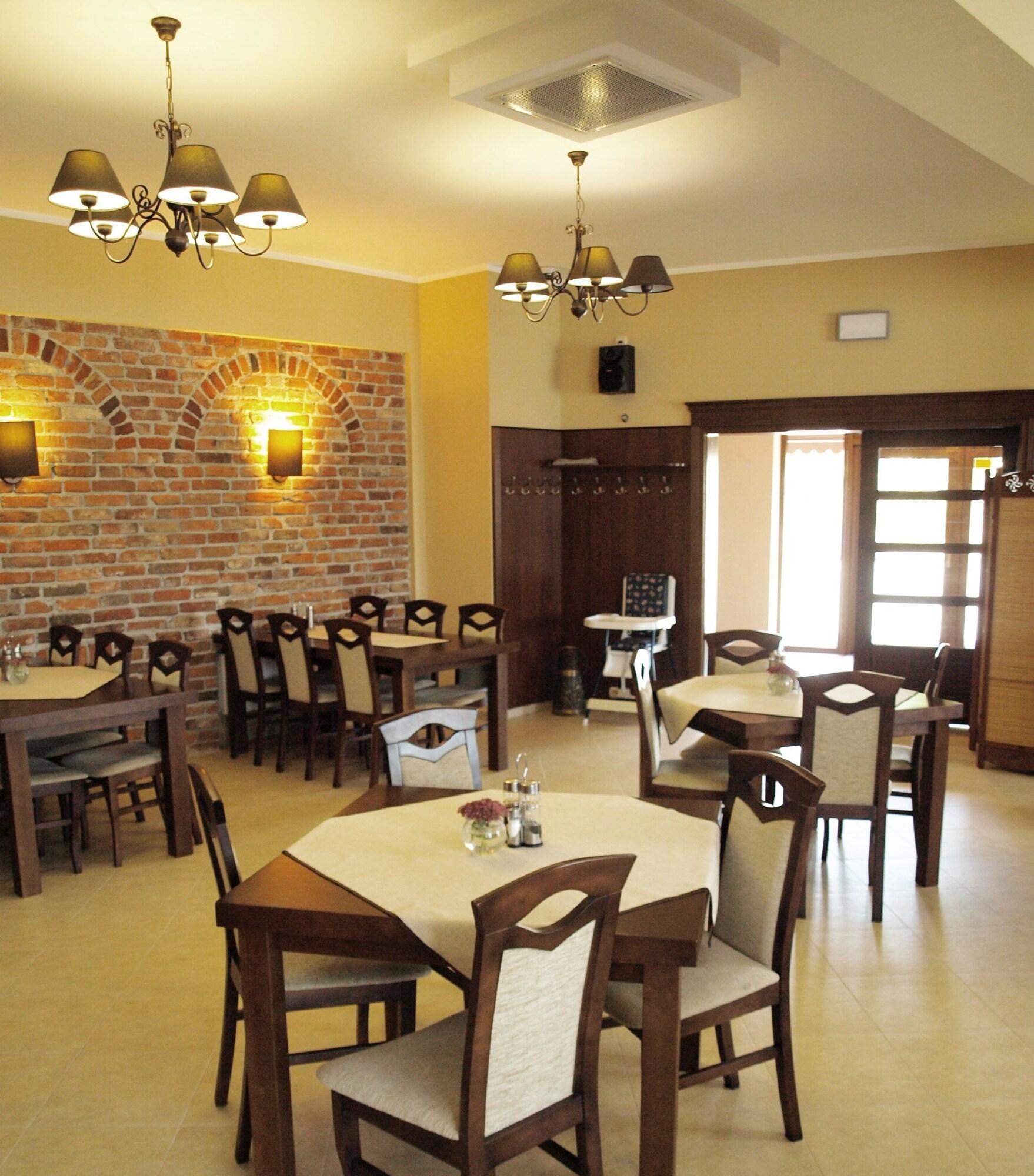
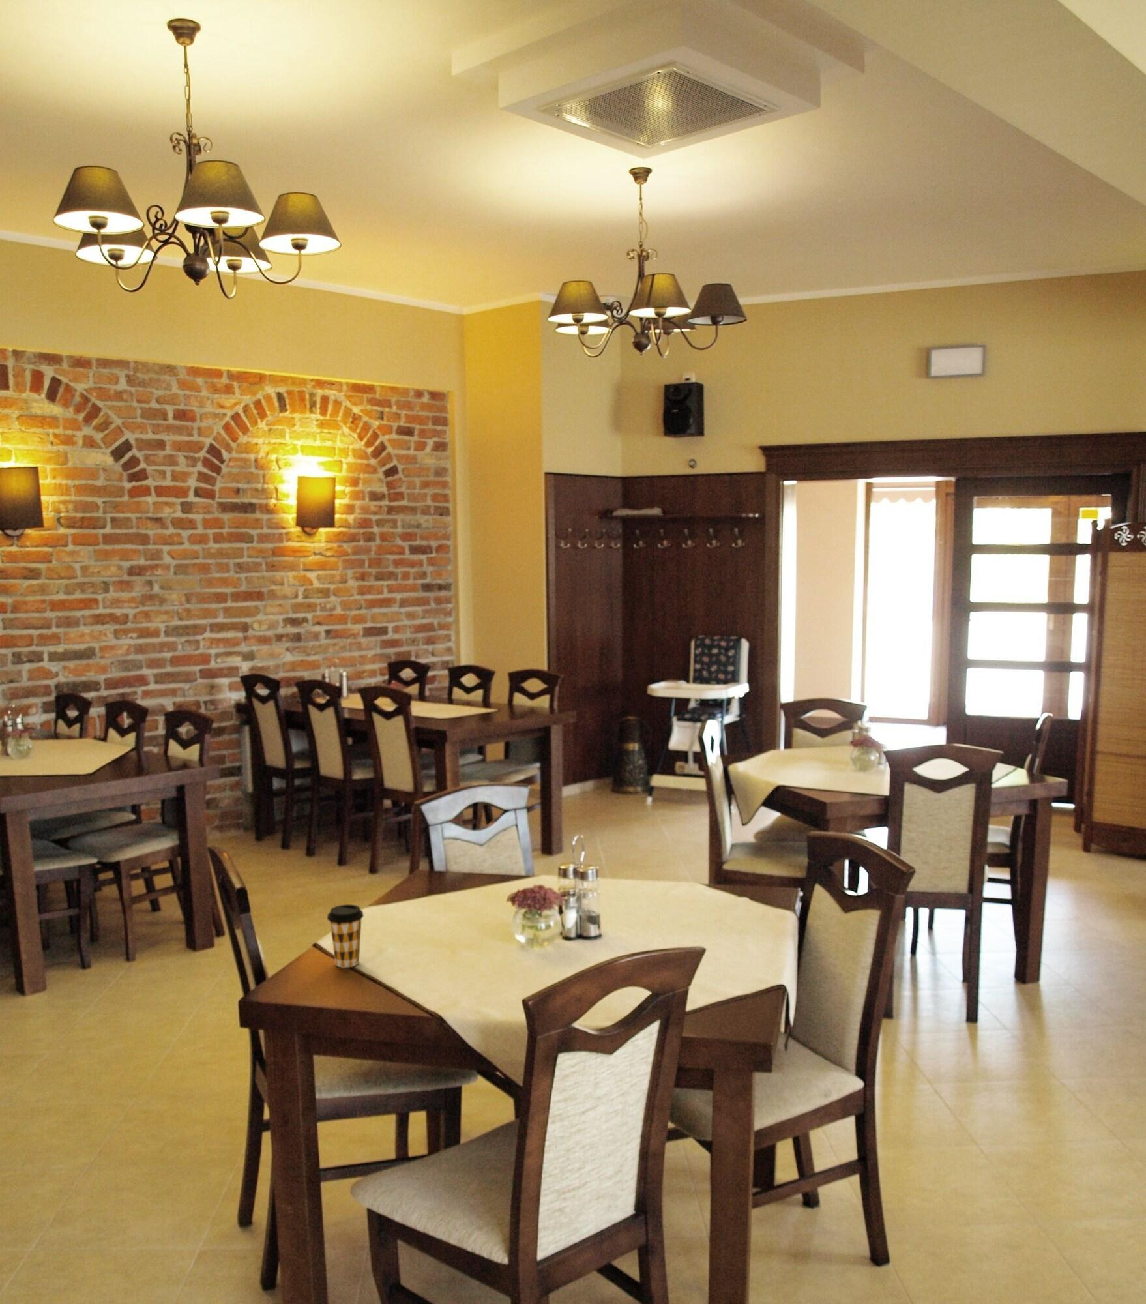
+ coffee cup [327,904,365,968]
